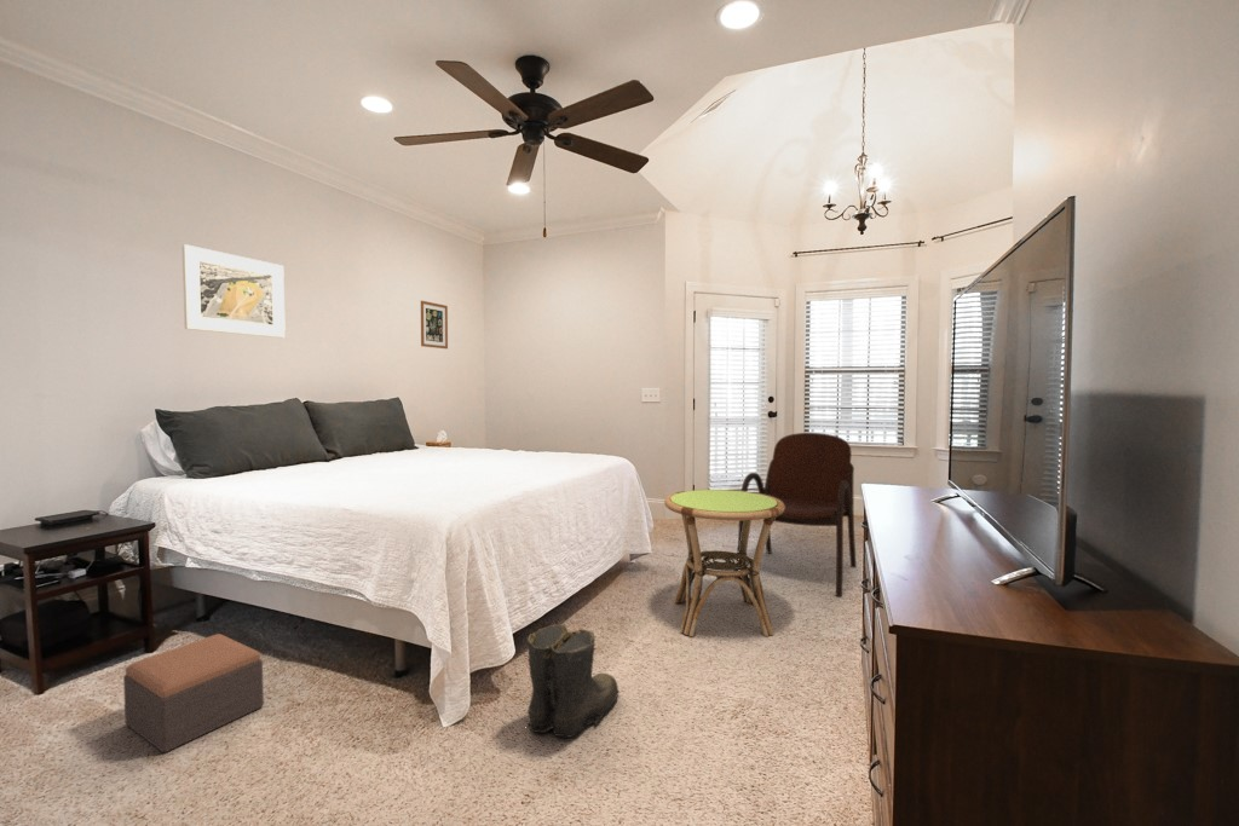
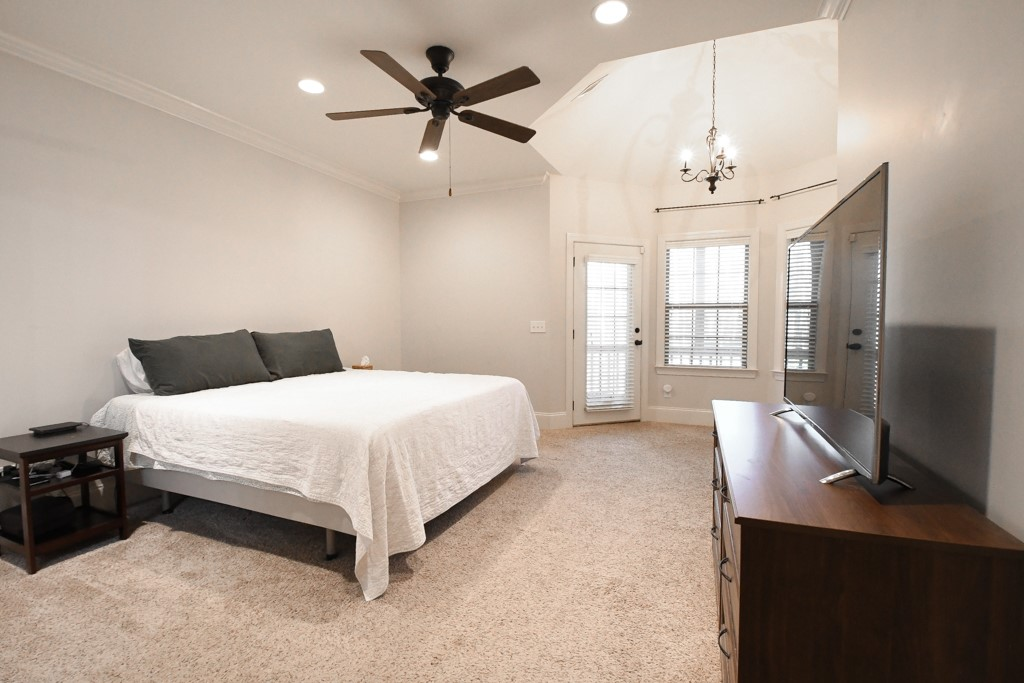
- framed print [181,243,287,339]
- wall art [420,300,449,350]
- footstool [122,633,265,753]
- side table [663,489,785,637]
- boots [524,623,621,739]
- armchair [734,432,858,599]
